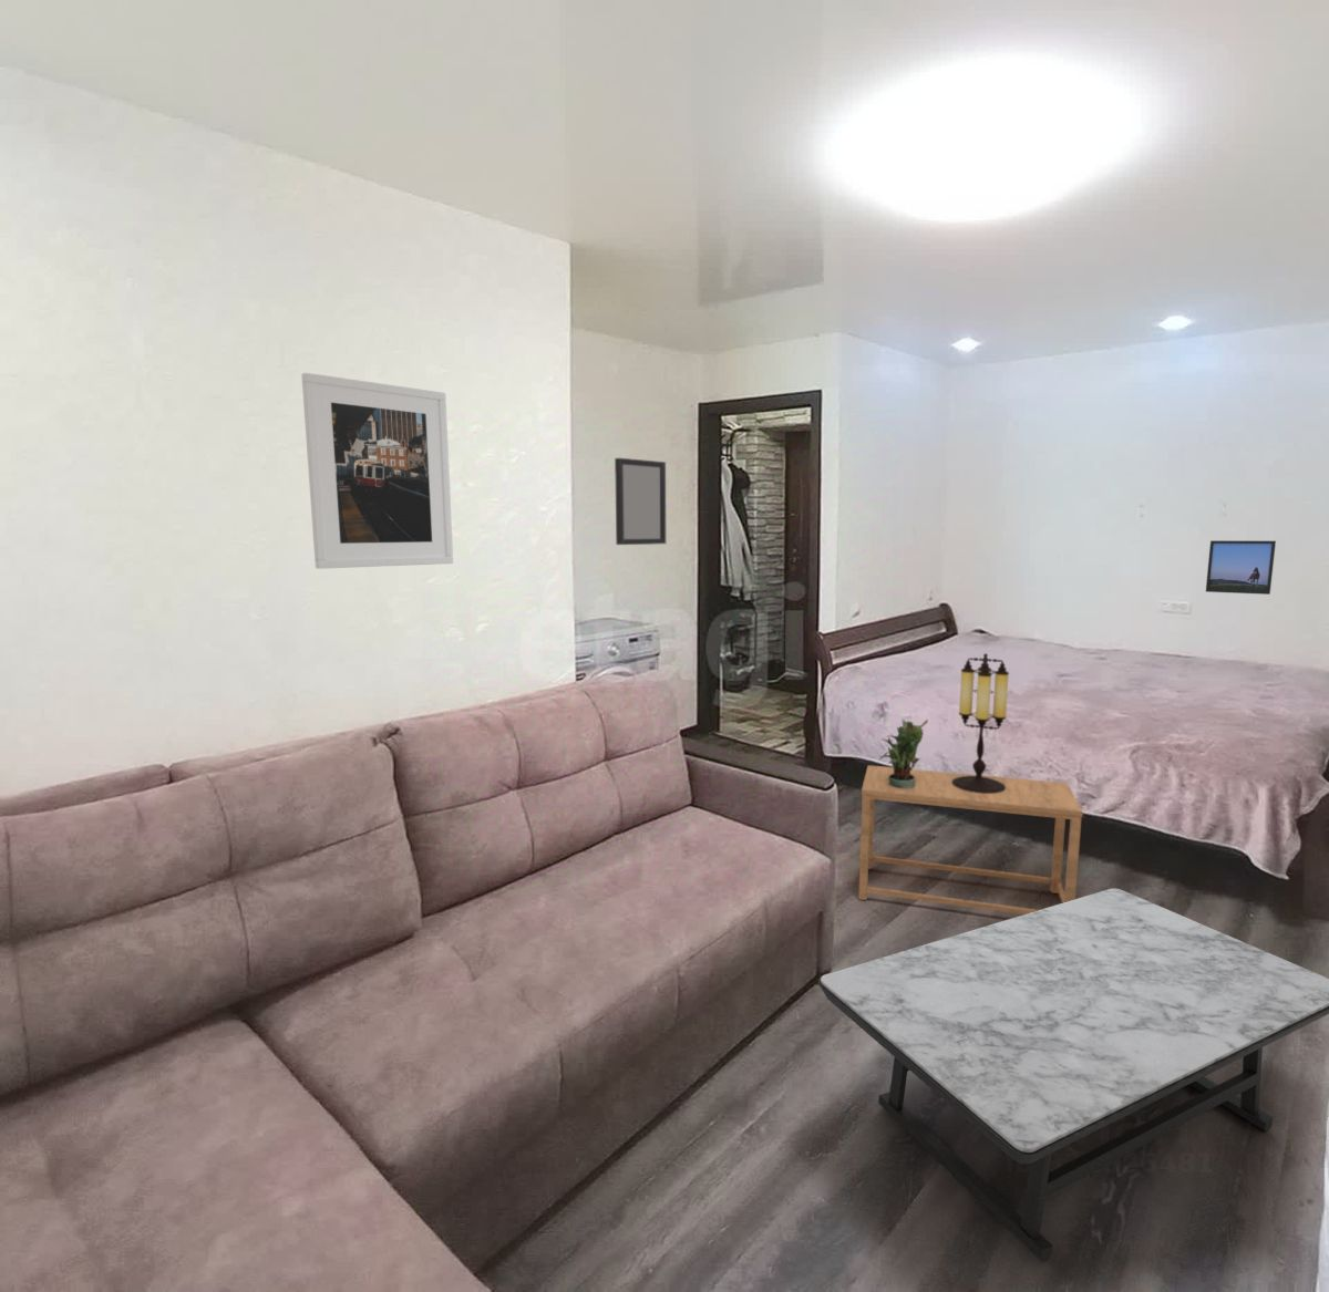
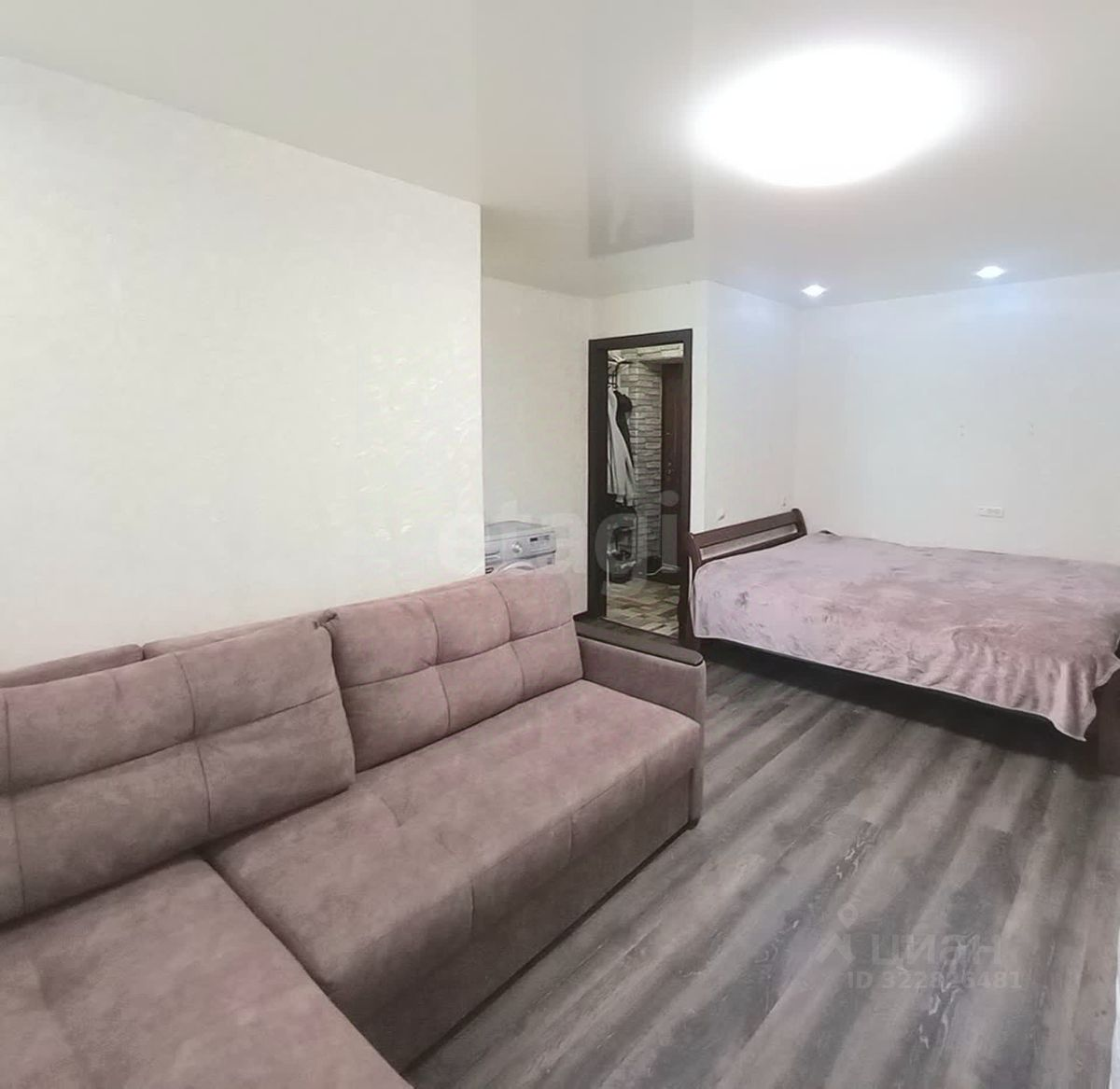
- coffee table [818,886,1329,1264]
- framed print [1204,539,1277,596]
- potted plant [879,718,929,789]
- table lamp [953,653,1010,794]
- home mirror [613,457,667,546]
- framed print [300,373,454,571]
- side table [857,764,1085,916]
